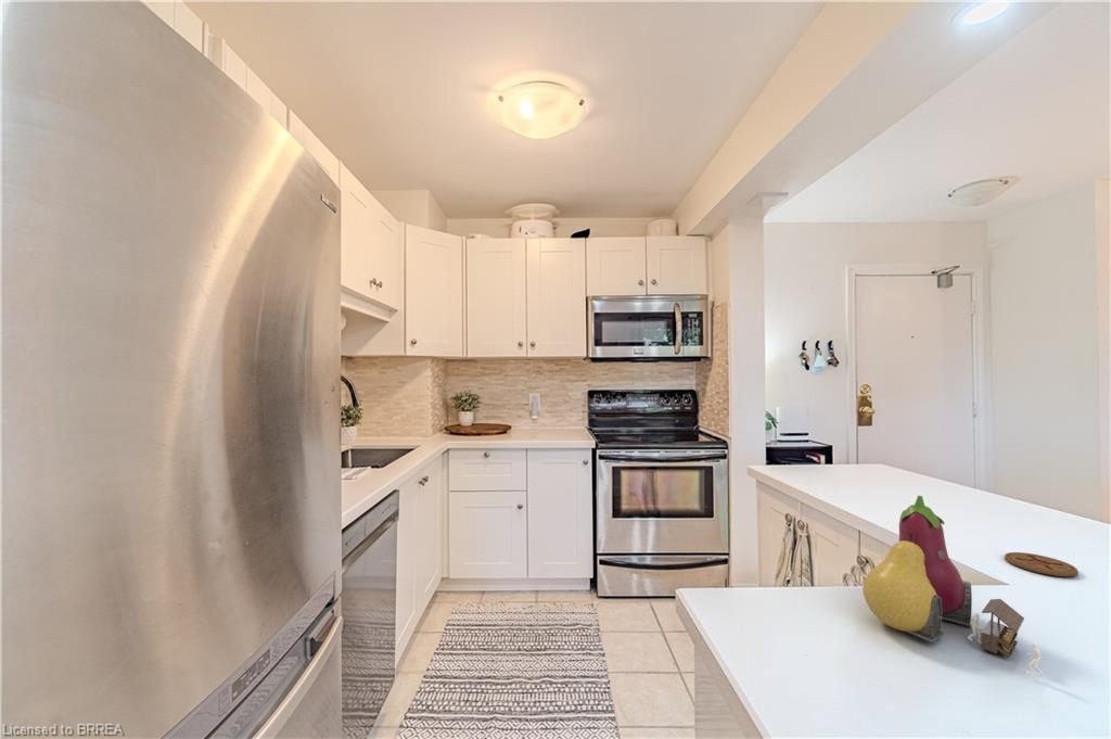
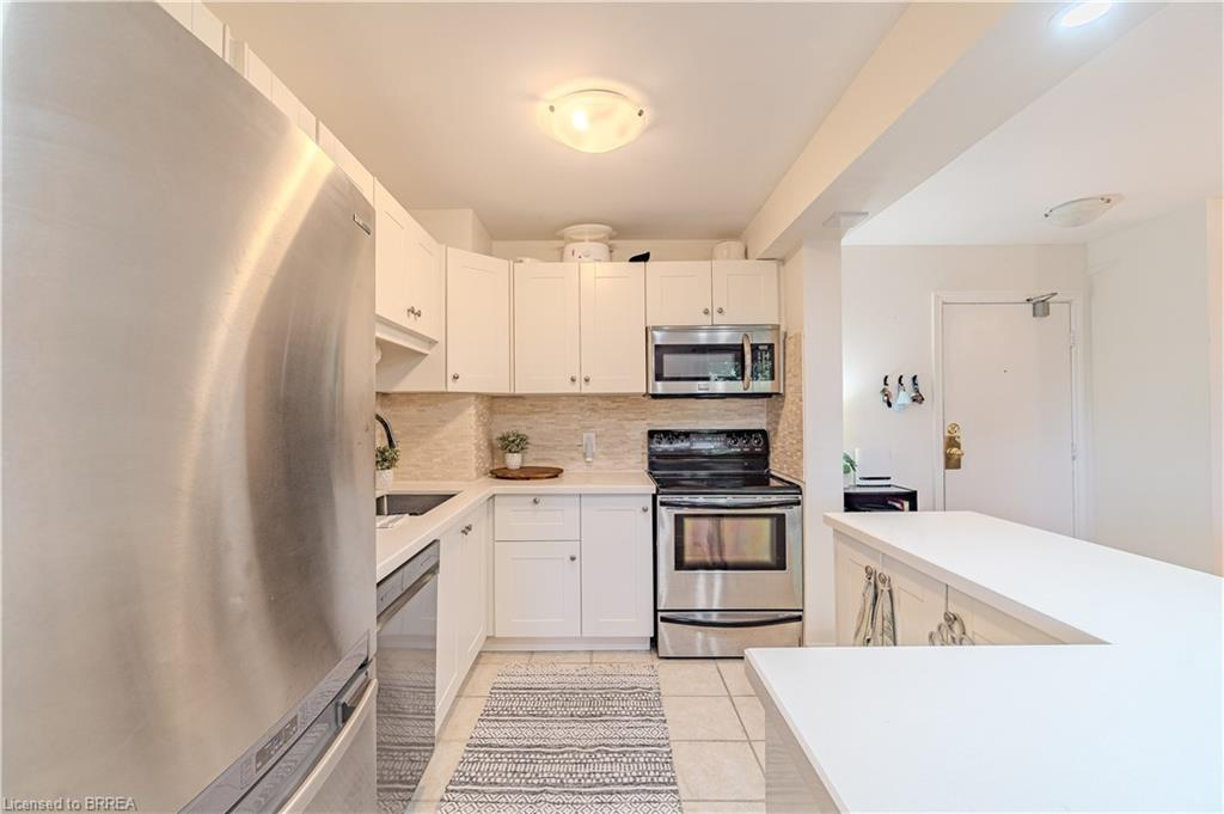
- fruit [861,495,1046,678]
- coaster [1004,551,1080,577]
